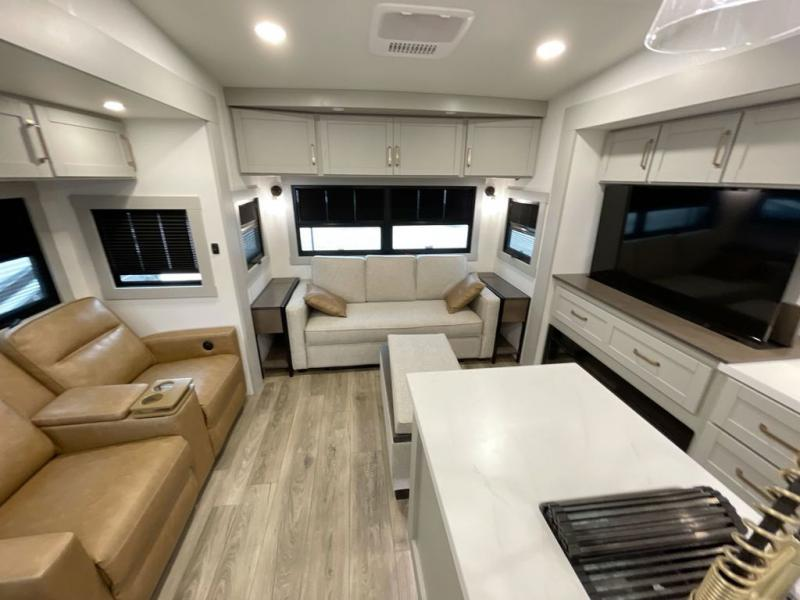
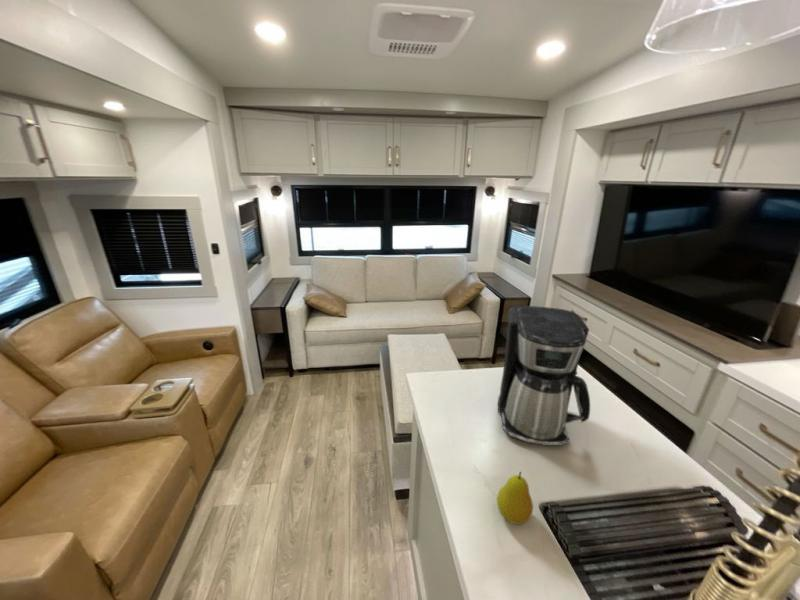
+ fruit [496,470,534,525]
+ coffee maker [497,305,591,447]
